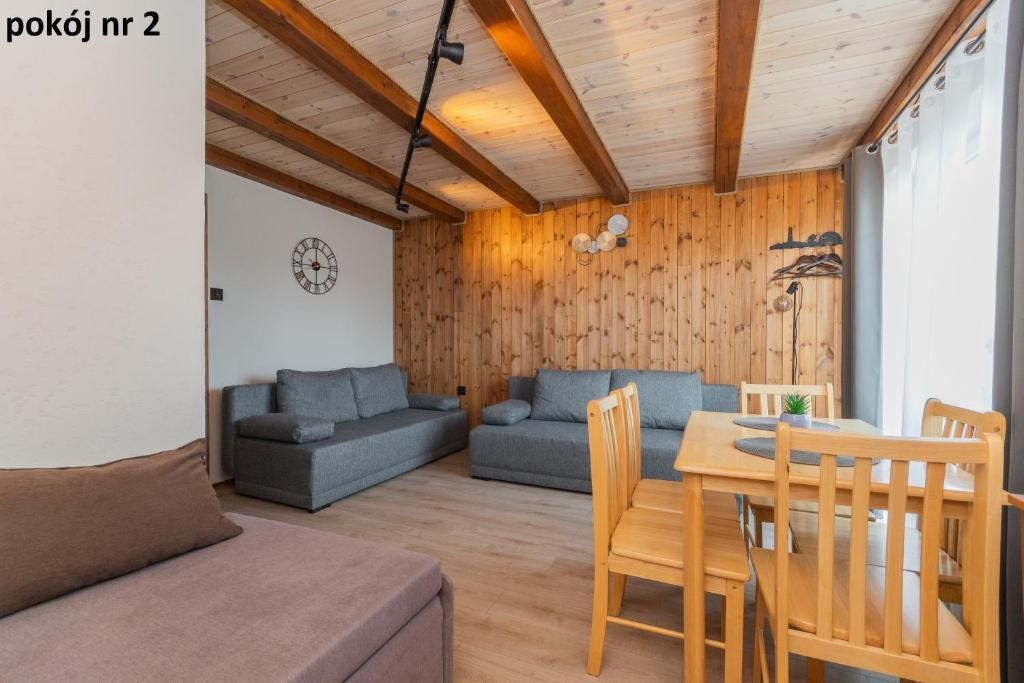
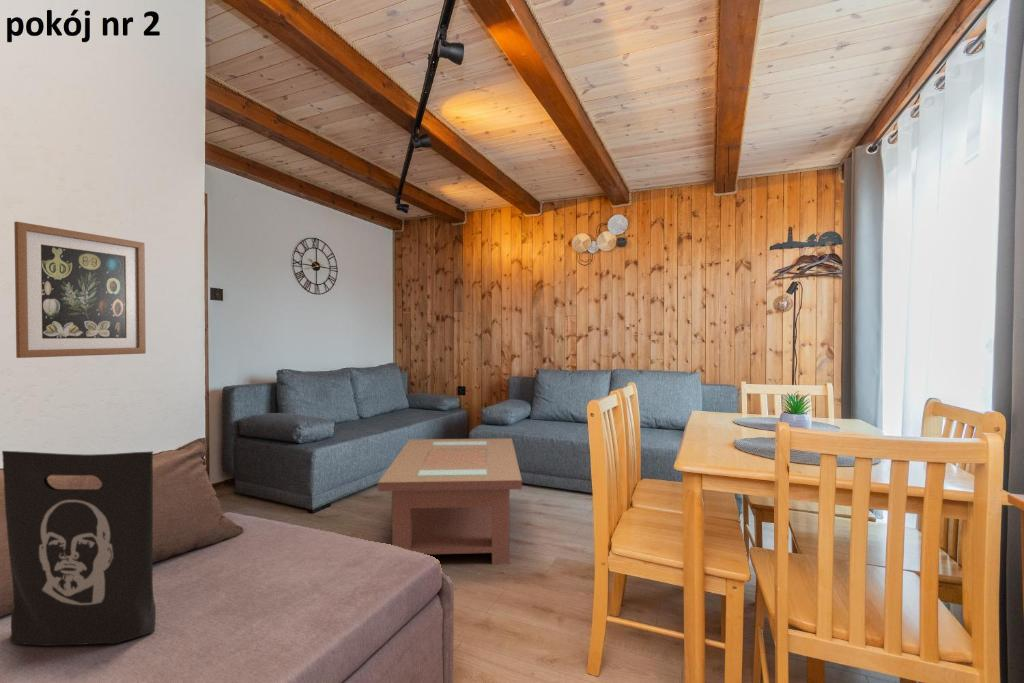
+ coffee table [377,437,523,565]
+ wall art [13,221,147,359]
+ tote bag [1,450,157,647]
